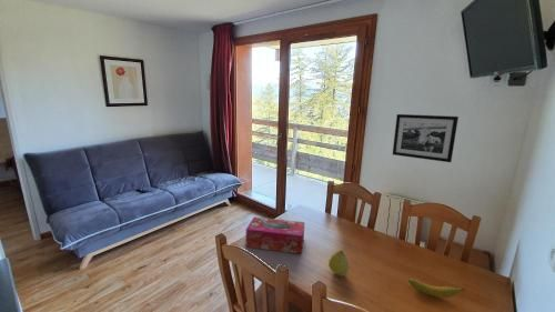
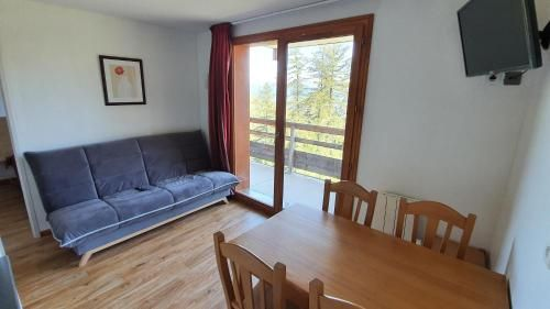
- fruit [327,249,350,278]
- picture frame [392,113,460,163]
- tissue box [245,215,305,255]
- banana [407,278,465,299]
